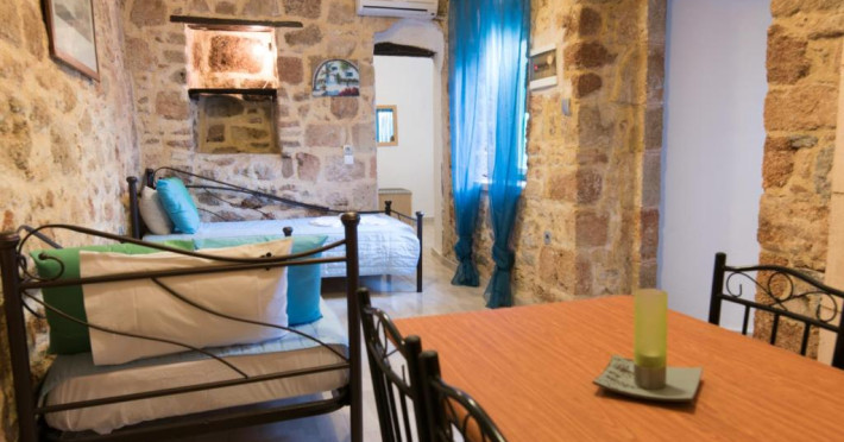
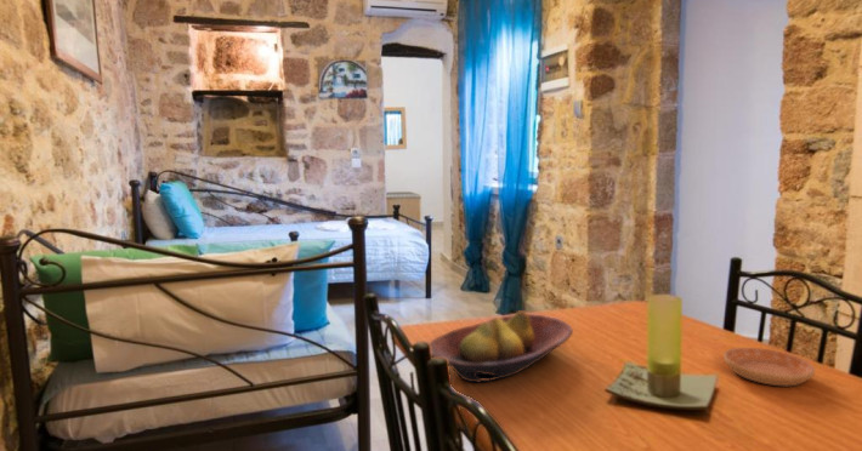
+ saucer [722,347,816,387]
+ fruit bowl [427,309,574,383]
